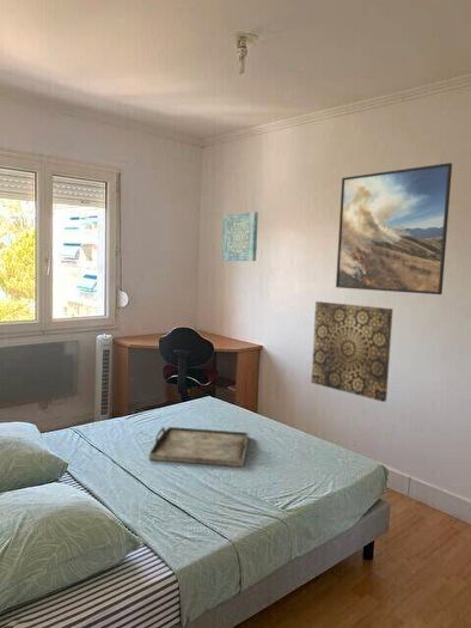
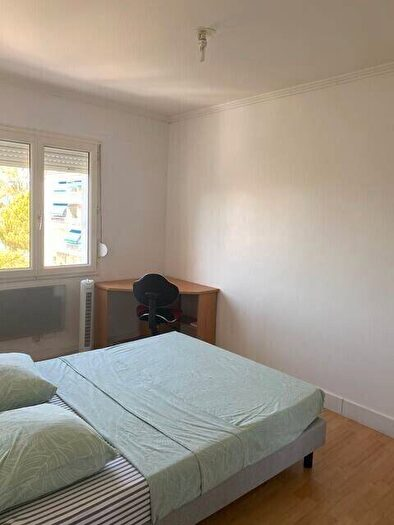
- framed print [335,161,453,295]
- wall art [310,300,394,403]
- serving tray [148,426,251,468]
- wall art [221,211,259,262]
